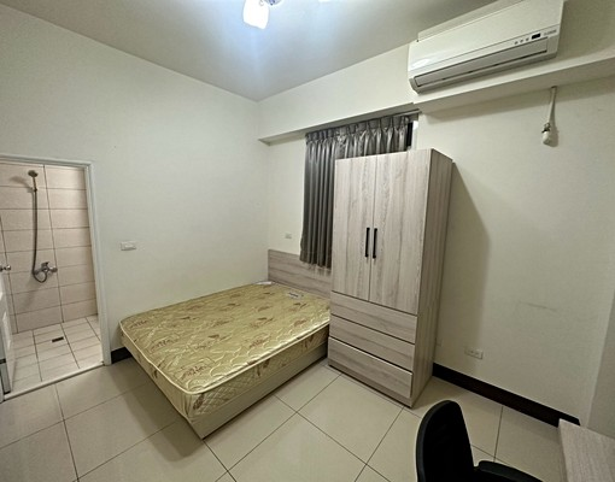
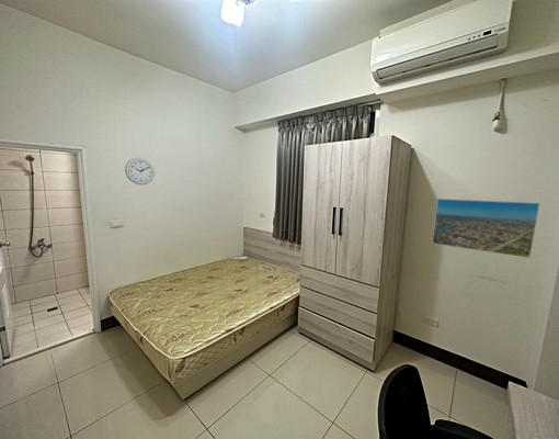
+ wall clock [124,157,156,185]
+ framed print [431,198,541,259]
